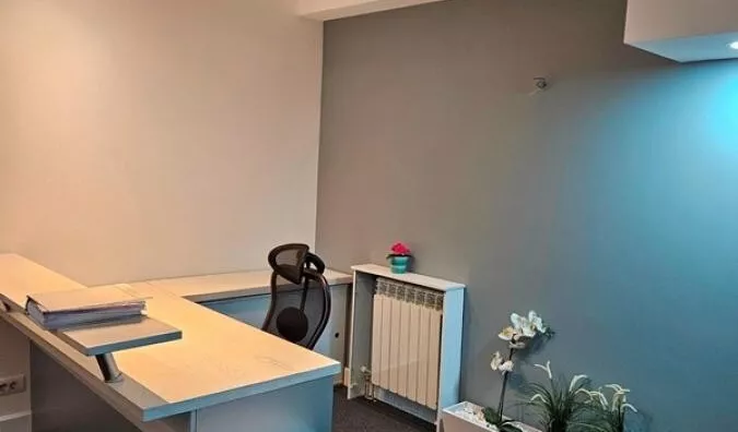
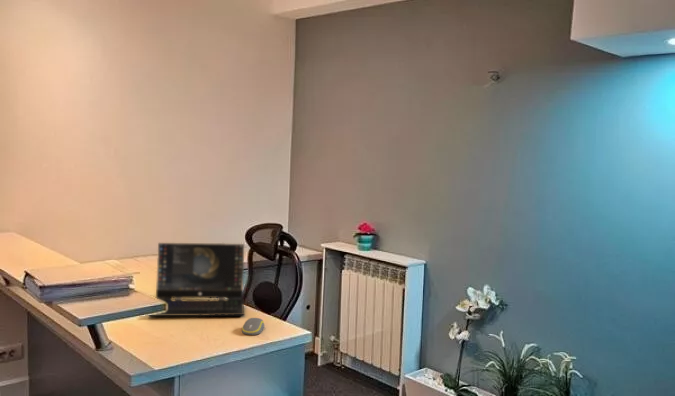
+ laptop [147,241,245,317]
+ computer mouse [241,317,265,336]
